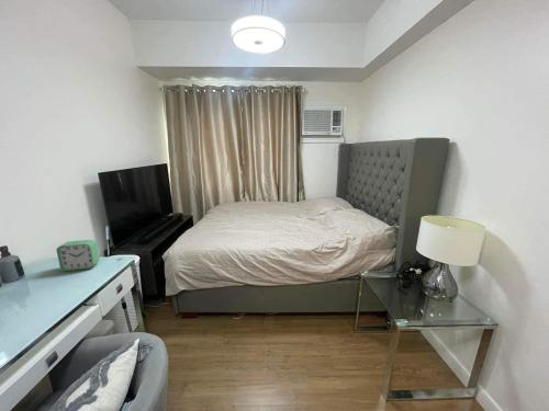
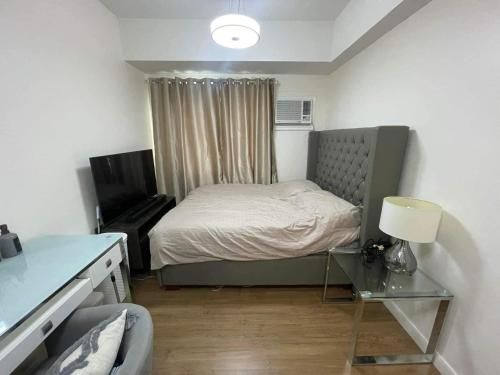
- alarm clock [55,239,101,272]
